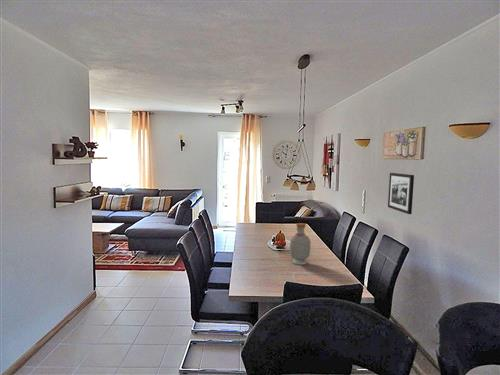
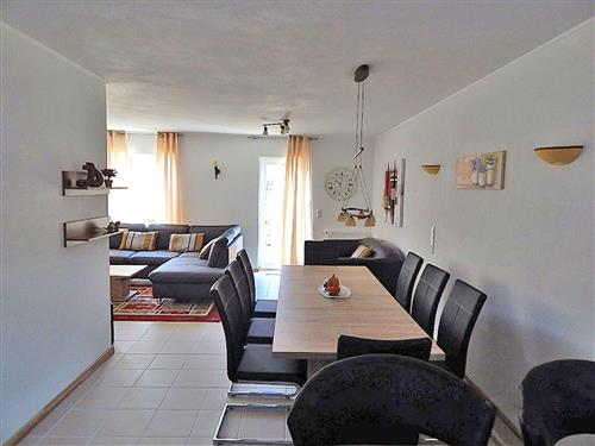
- bottle [289,222,311,266]
- picture frame [387,172,415,215]
